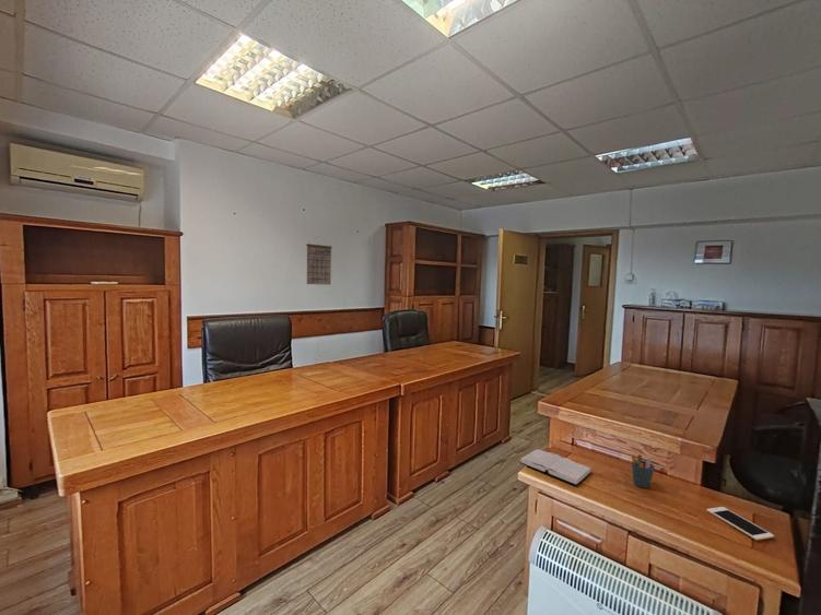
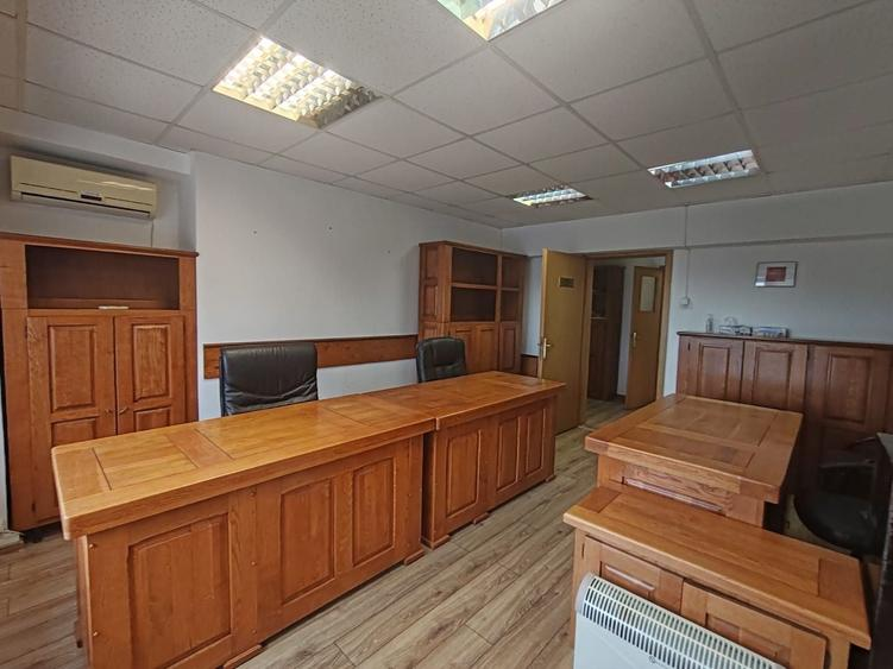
- cell phone [706,506,775,541]
- calendar [305,235,333,286]
- hardback book [518,448,593,487]
- pen holder [631,453,656,489]
